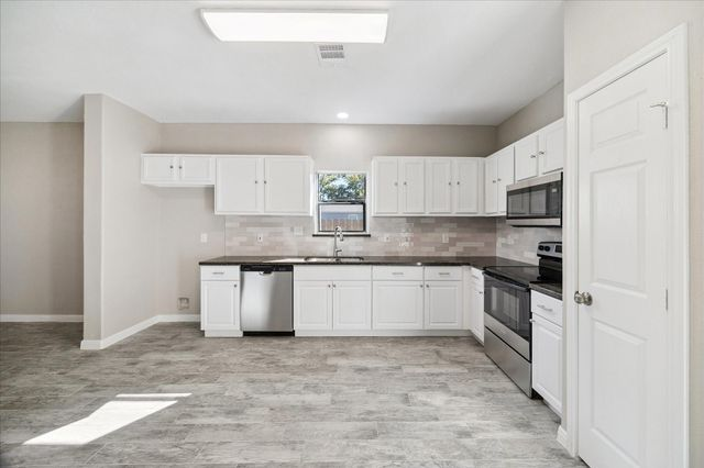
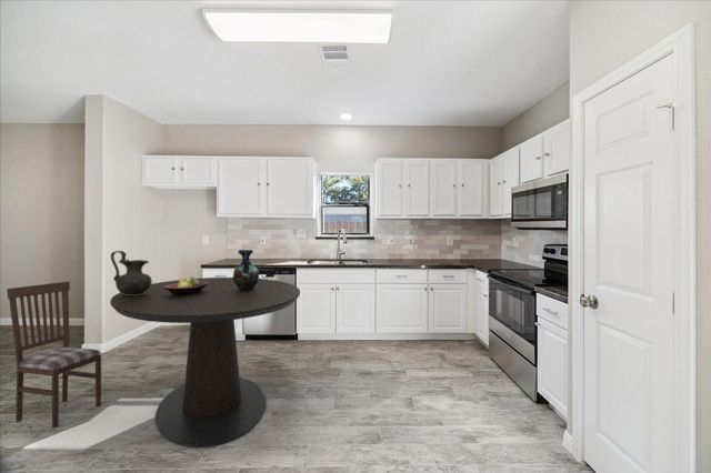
+ fruit bowl [163,275,209,295]
+ dining table [109,276,301,449]
+ vase [232,249,260,290]
+ pitcher [110,250,153,295]
+ dining chair [6,281,102,429]
